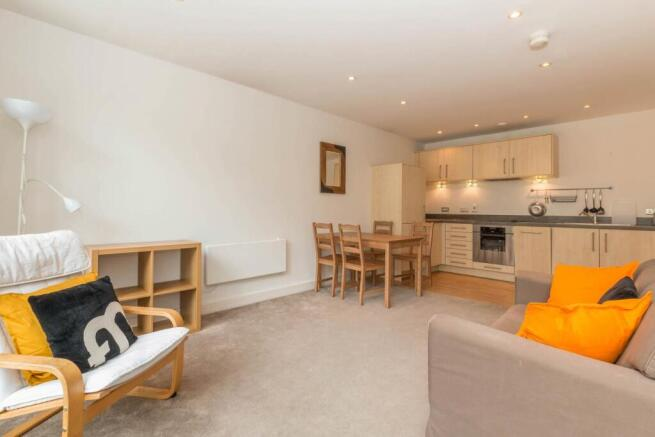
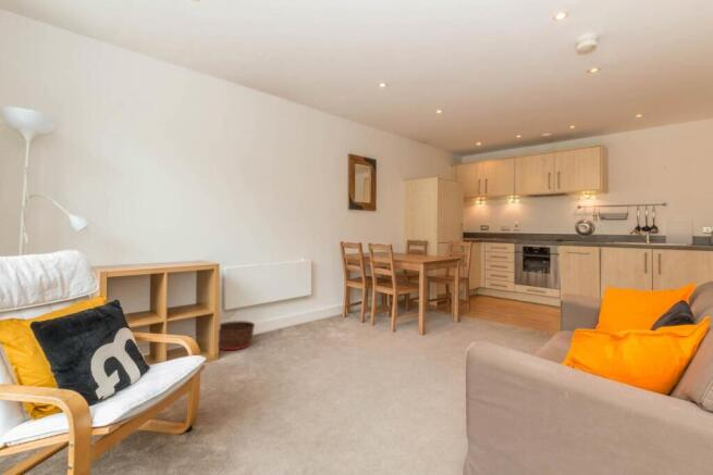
+ basket [218,320,256,351]
